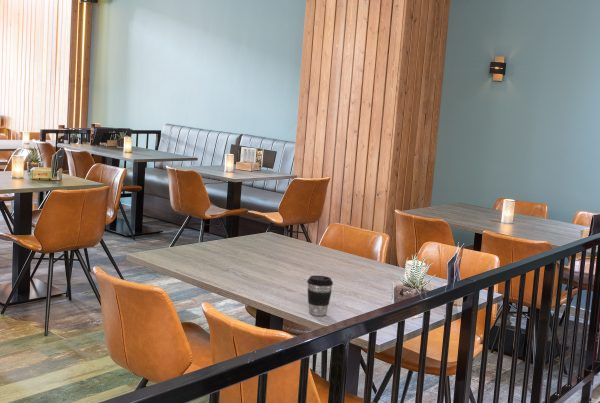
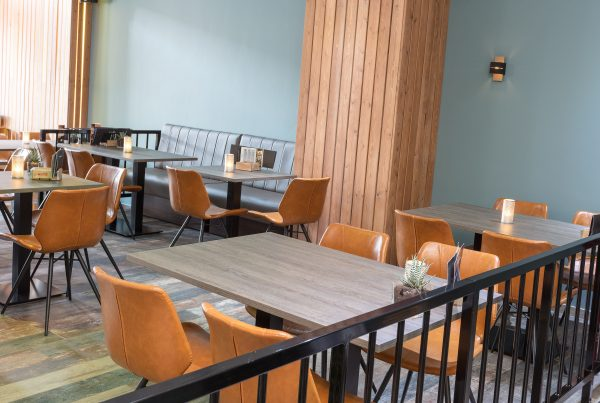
- coffee cup [306,275,334,317]
